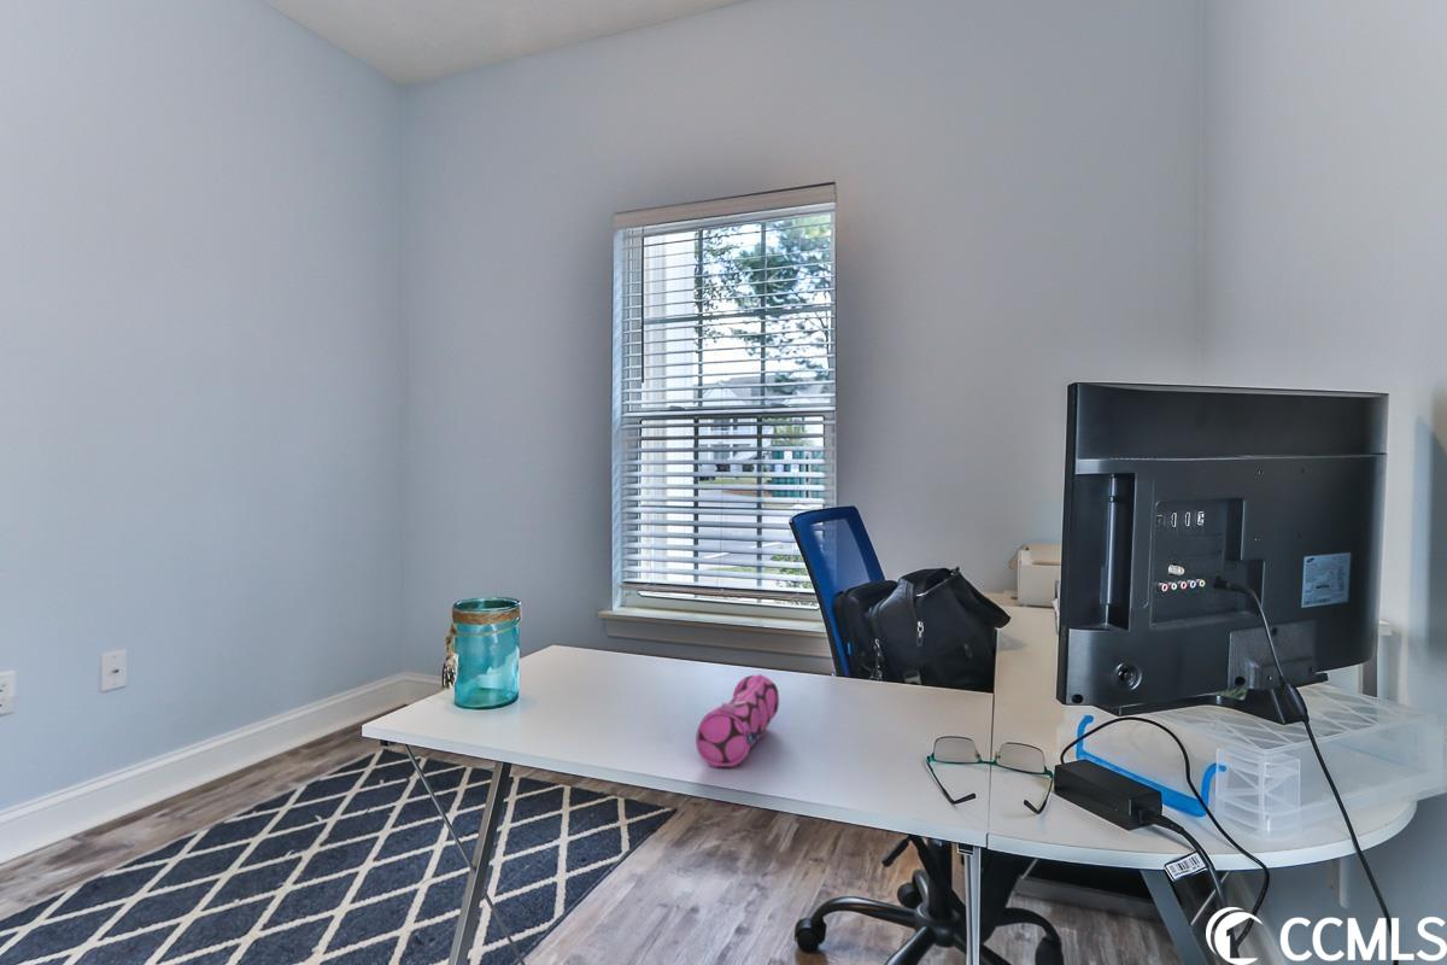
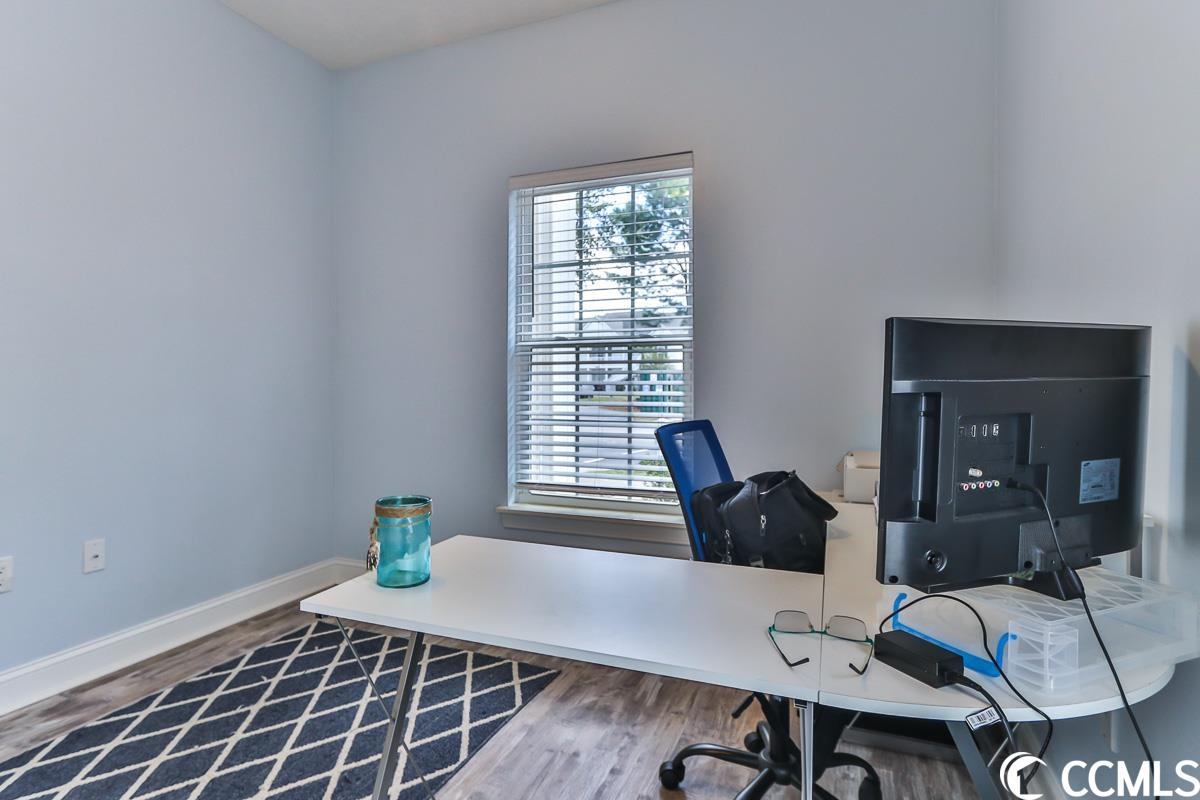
- pencil case [695,673,780,768]
